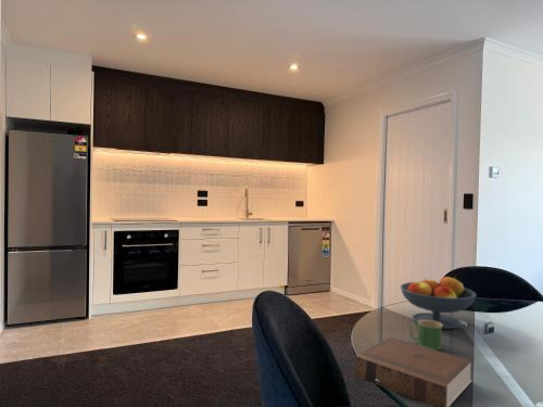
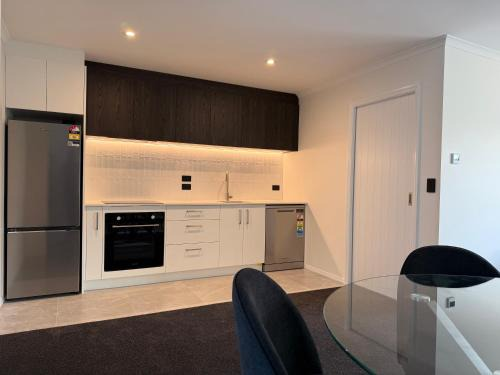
- fruit bowl [400,276,478,330]
- book [354,336,473,407]
- mug [408,320,443,351]
